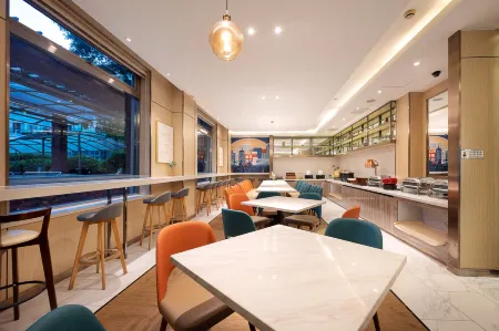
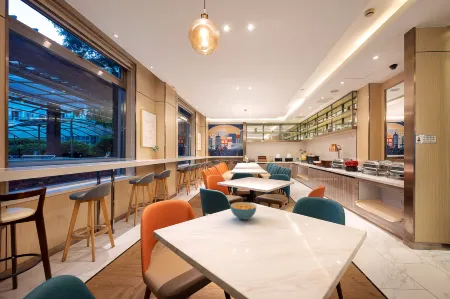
+ cereal bowl [230,201,257,221]
